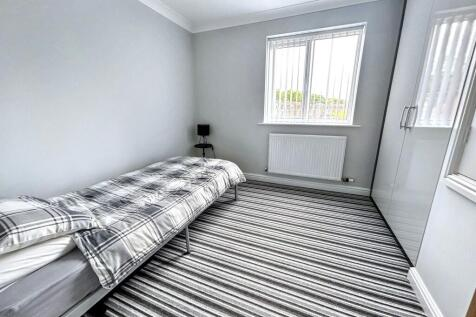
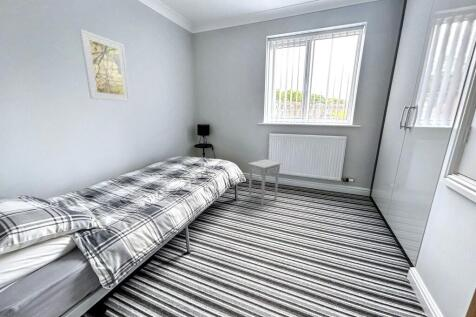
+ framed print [78,28,131,103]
+ nightstand [247,158,283,207]
